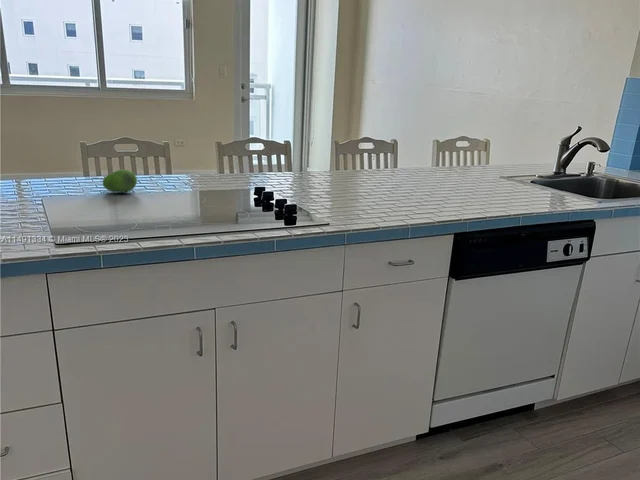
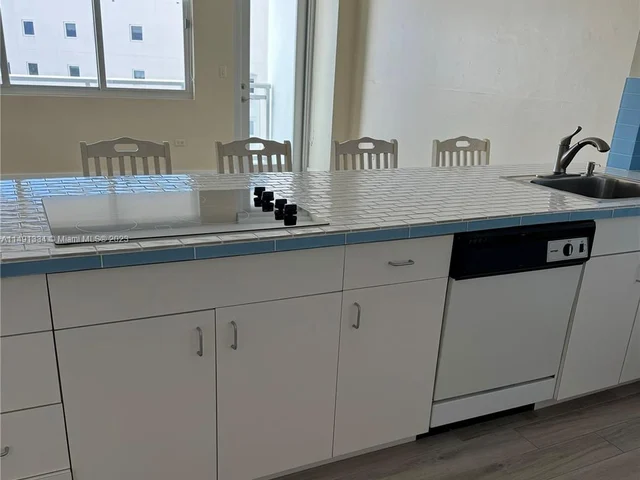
- fruit [102,168,138,194]
